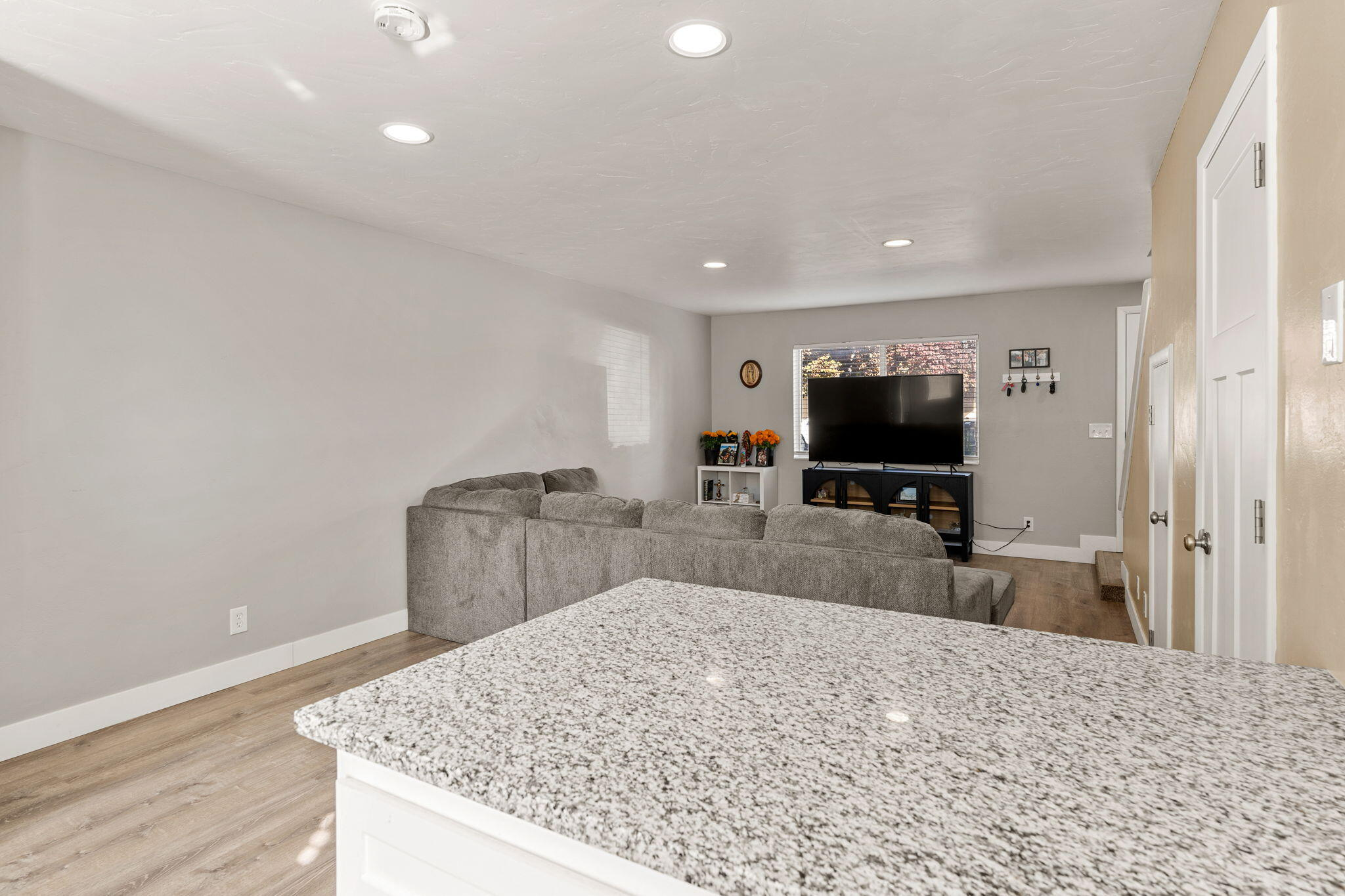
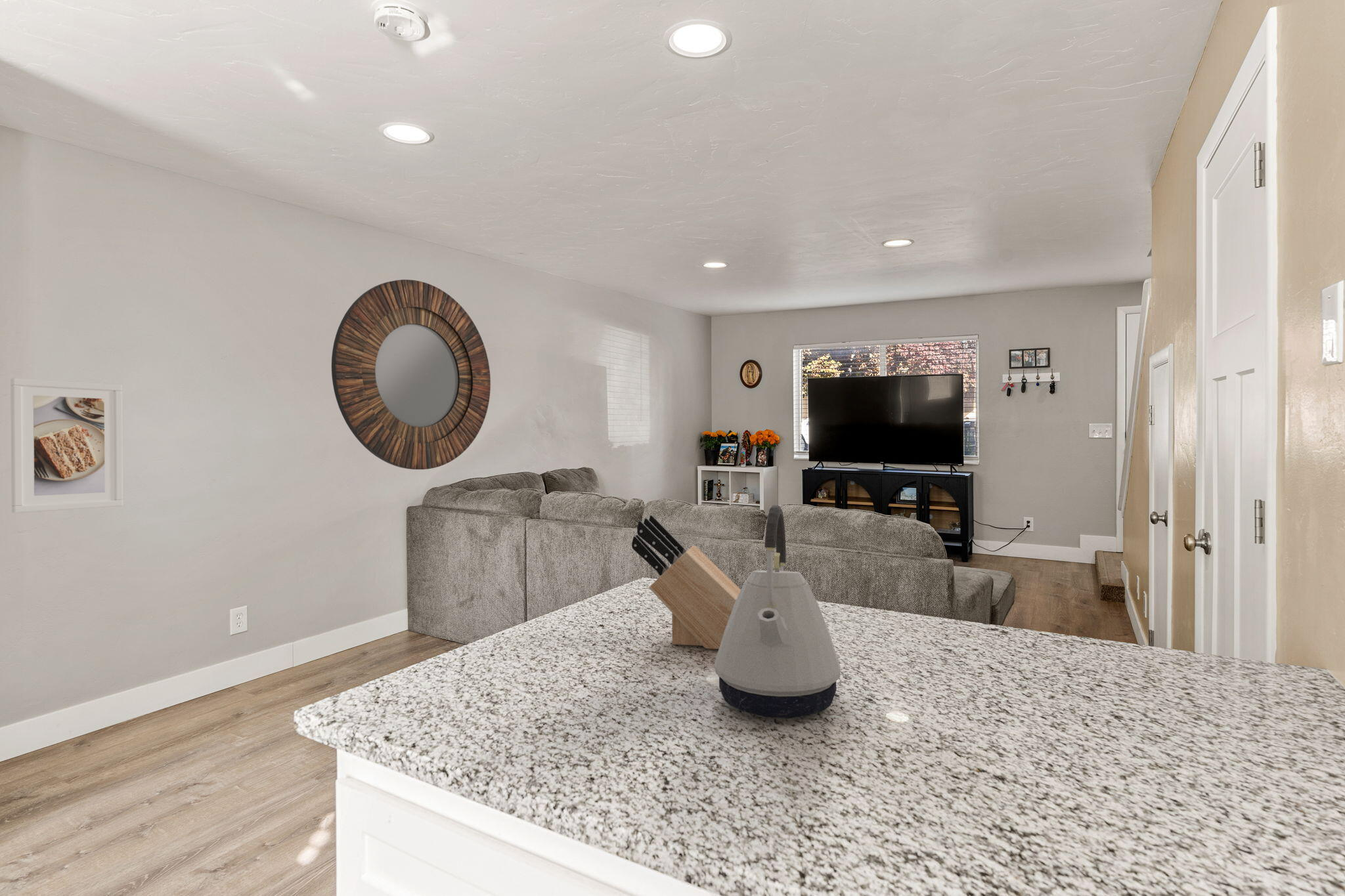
+ knife block [631,515,741,650]
+ kettle [714,505,841,719]
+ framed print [10,377,123,514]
+ home mirror [331,279,491,470]
